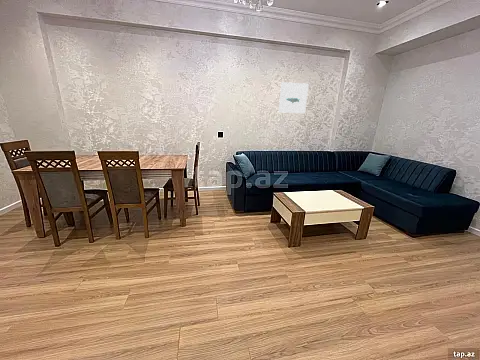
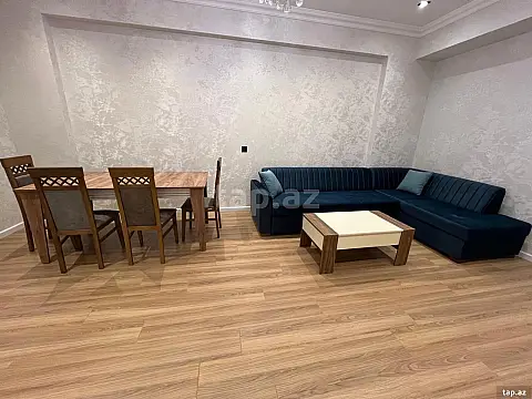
- wall art [278,81,310,114]
